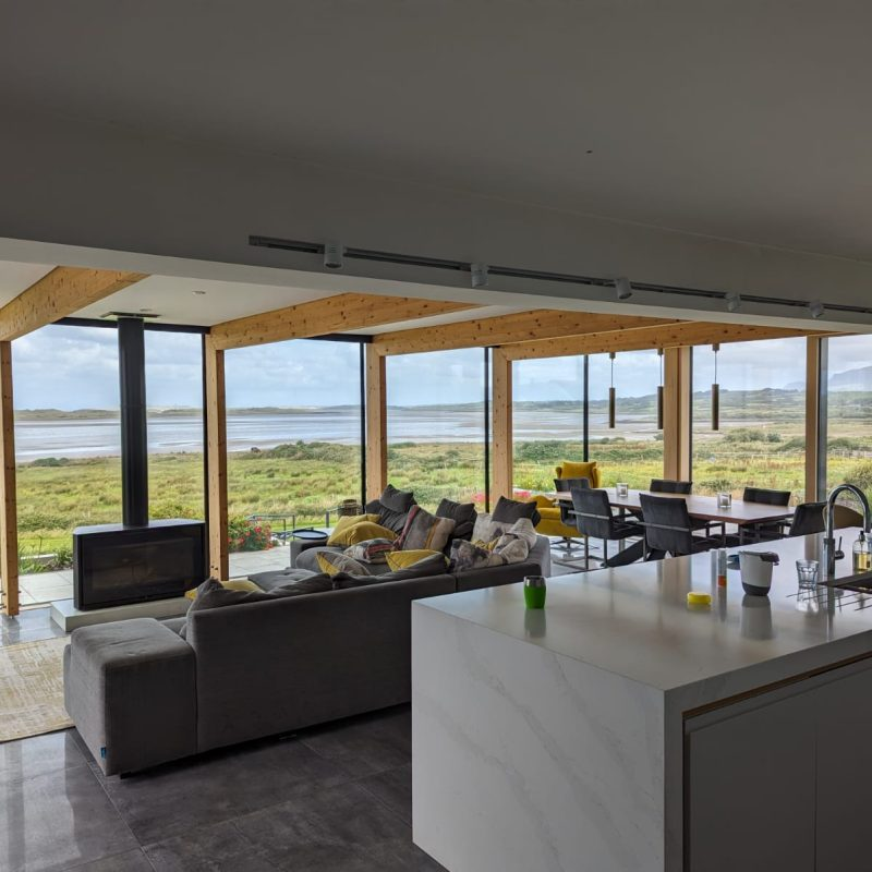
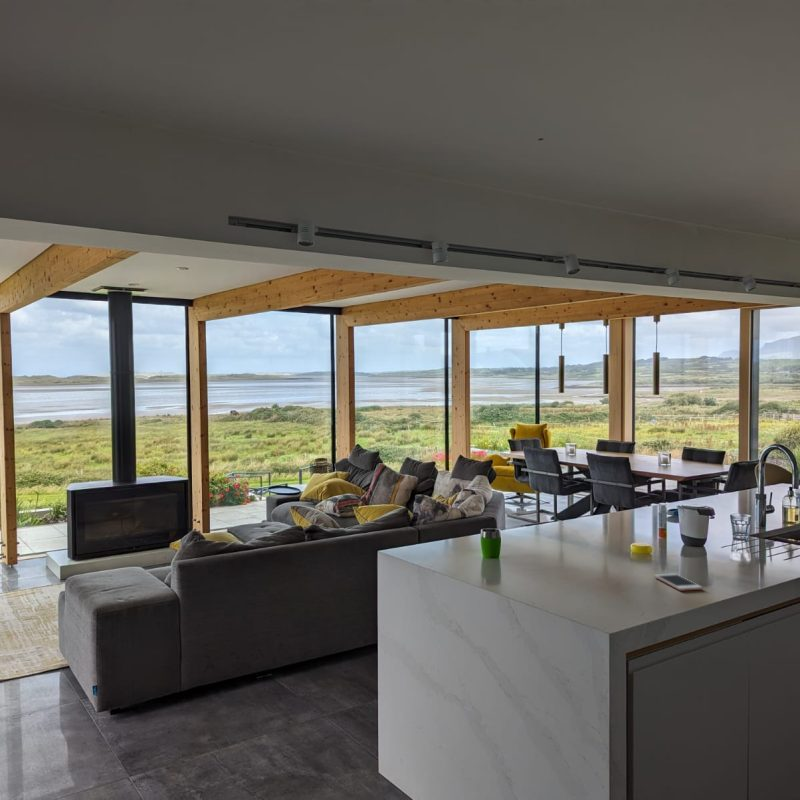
+ cell phone [653,573,703,592]
